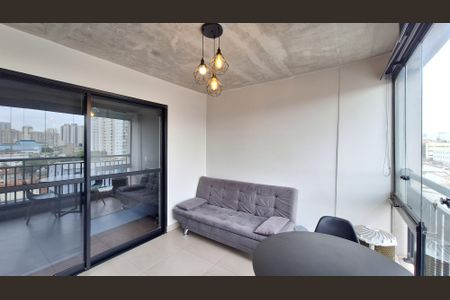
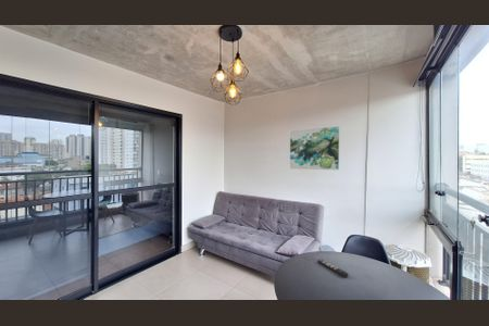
+ remote control [316,259,350,278]
+ wall art [289,125,340,171]
